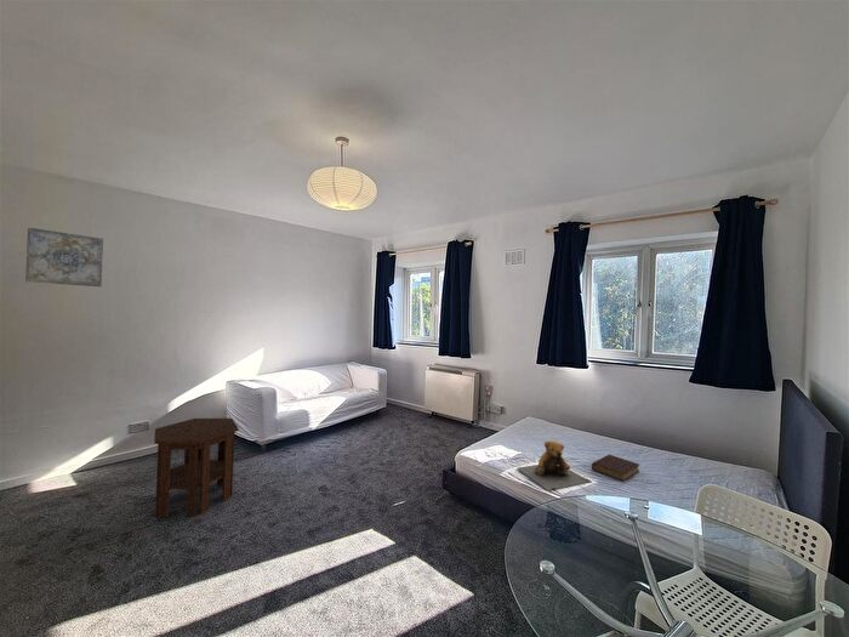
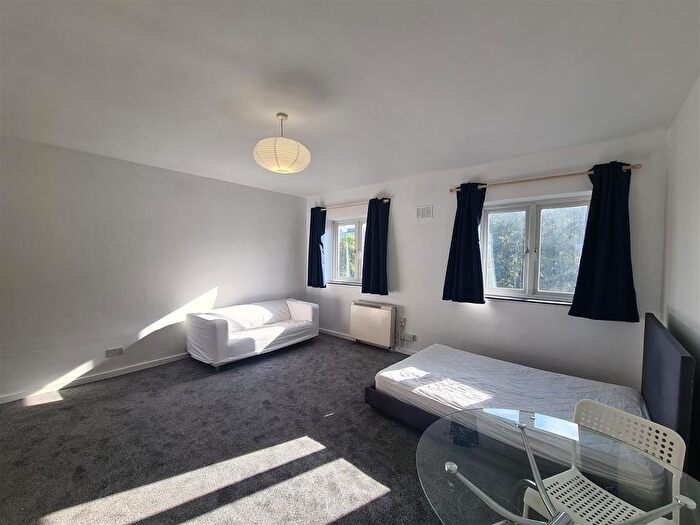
- side table [153,417,240,519]
- teddy bear [515,439,592,491]
- book [591,454,640,483]
- wall art [24,226,104,288]
